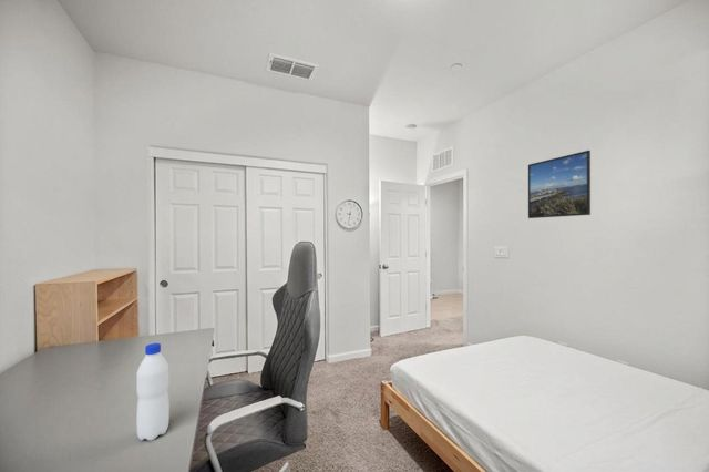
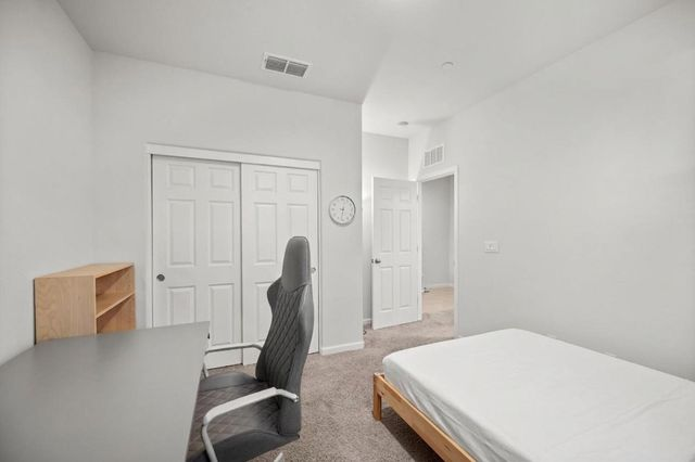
- water bottle [135,342,171,442]
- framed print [527,150,592,219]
